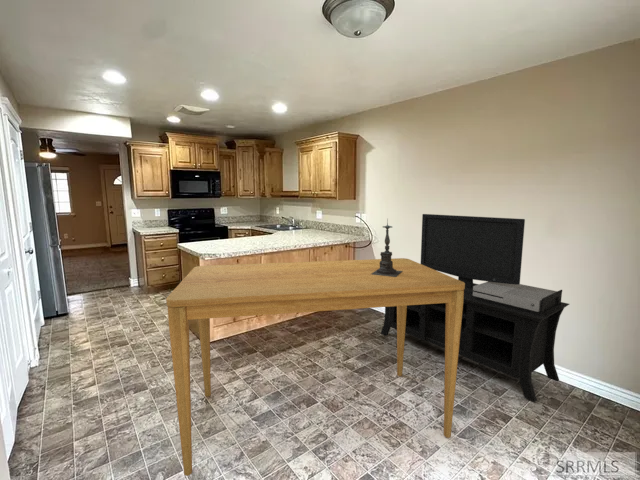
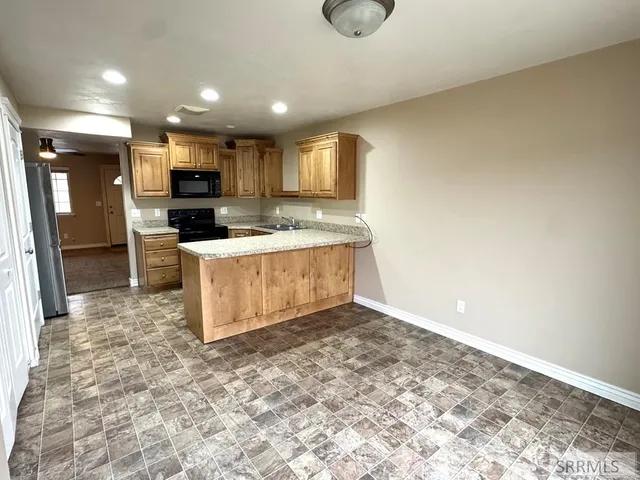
- media console [380,213,570,403]
- dining table [165,257,465,477]
- candle holder [372,218,403,277]
